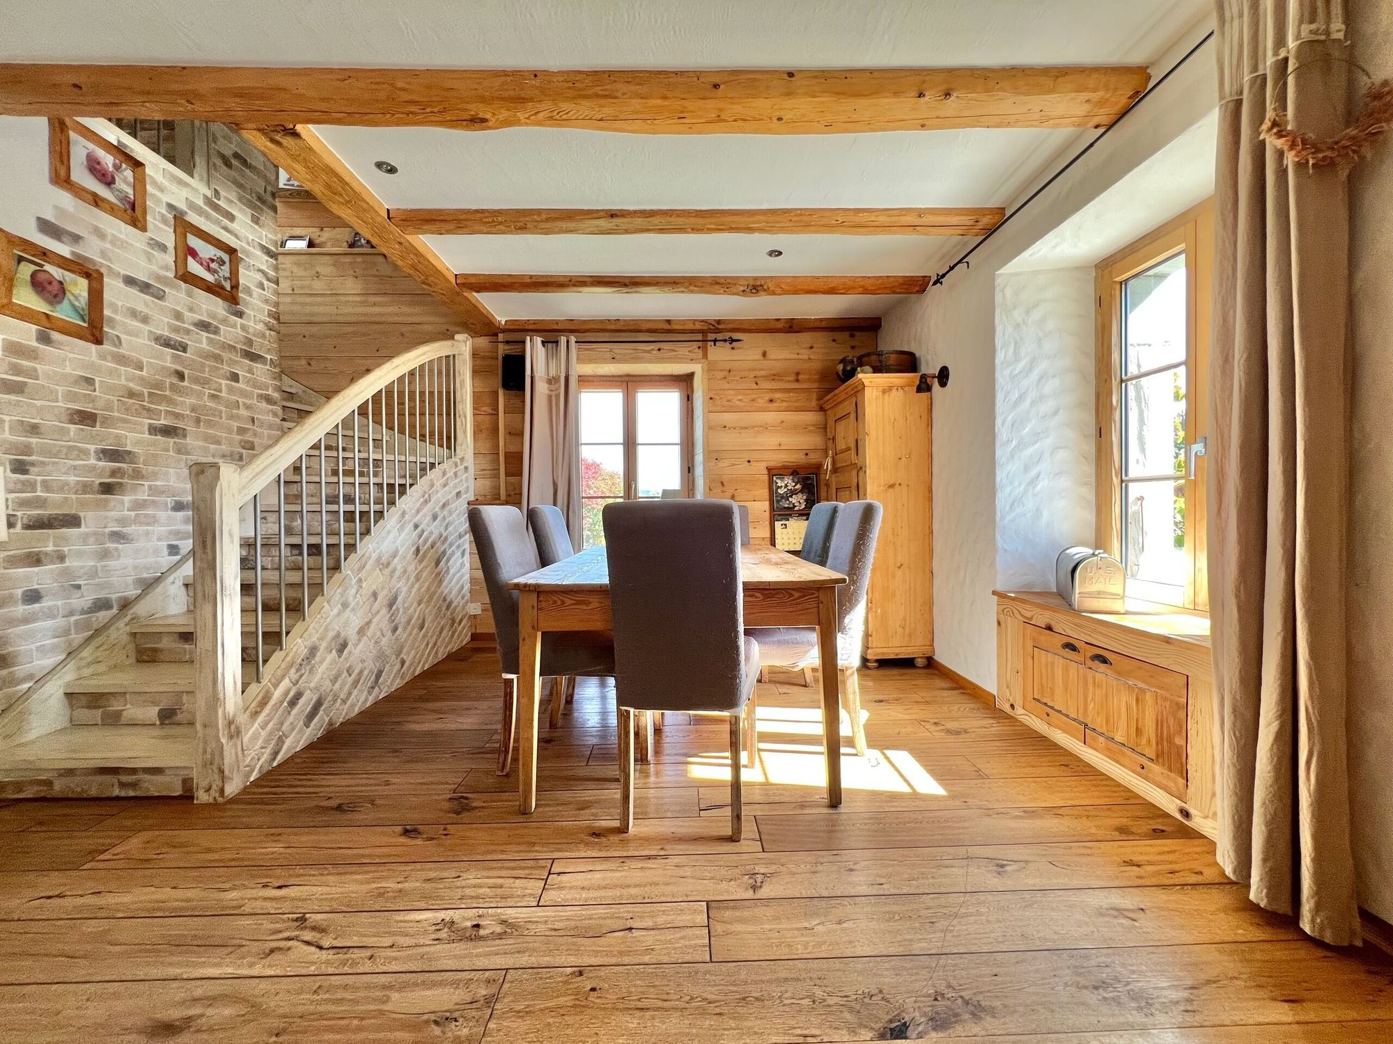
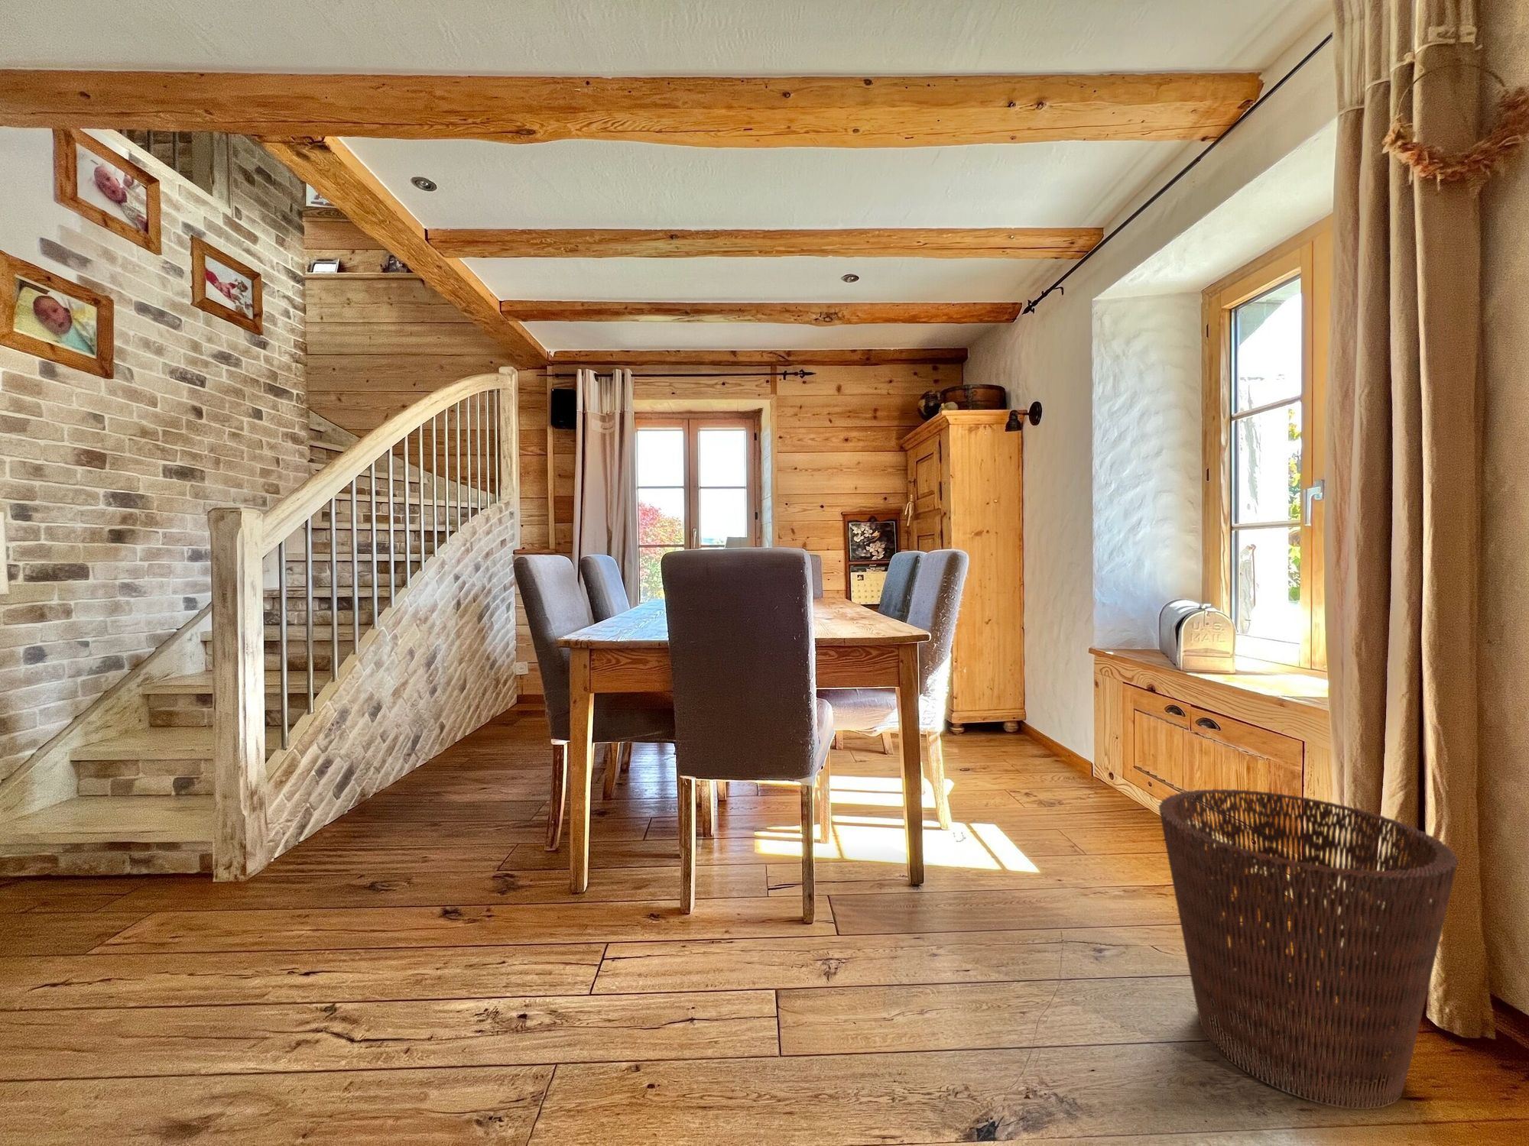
+ basket [1157,788,1459,1110]
